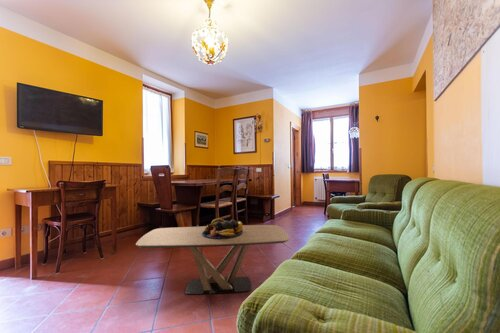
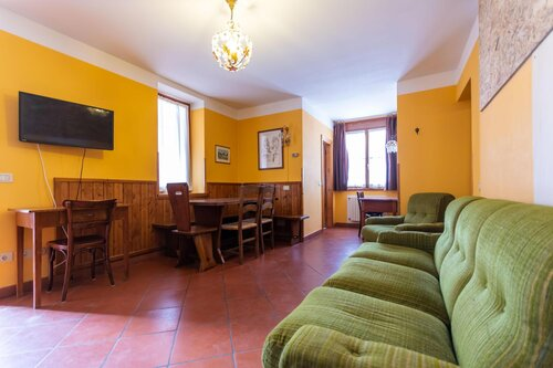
- fruit bowl [202,217,243,239]
- coffee table [135,224,290,295]
